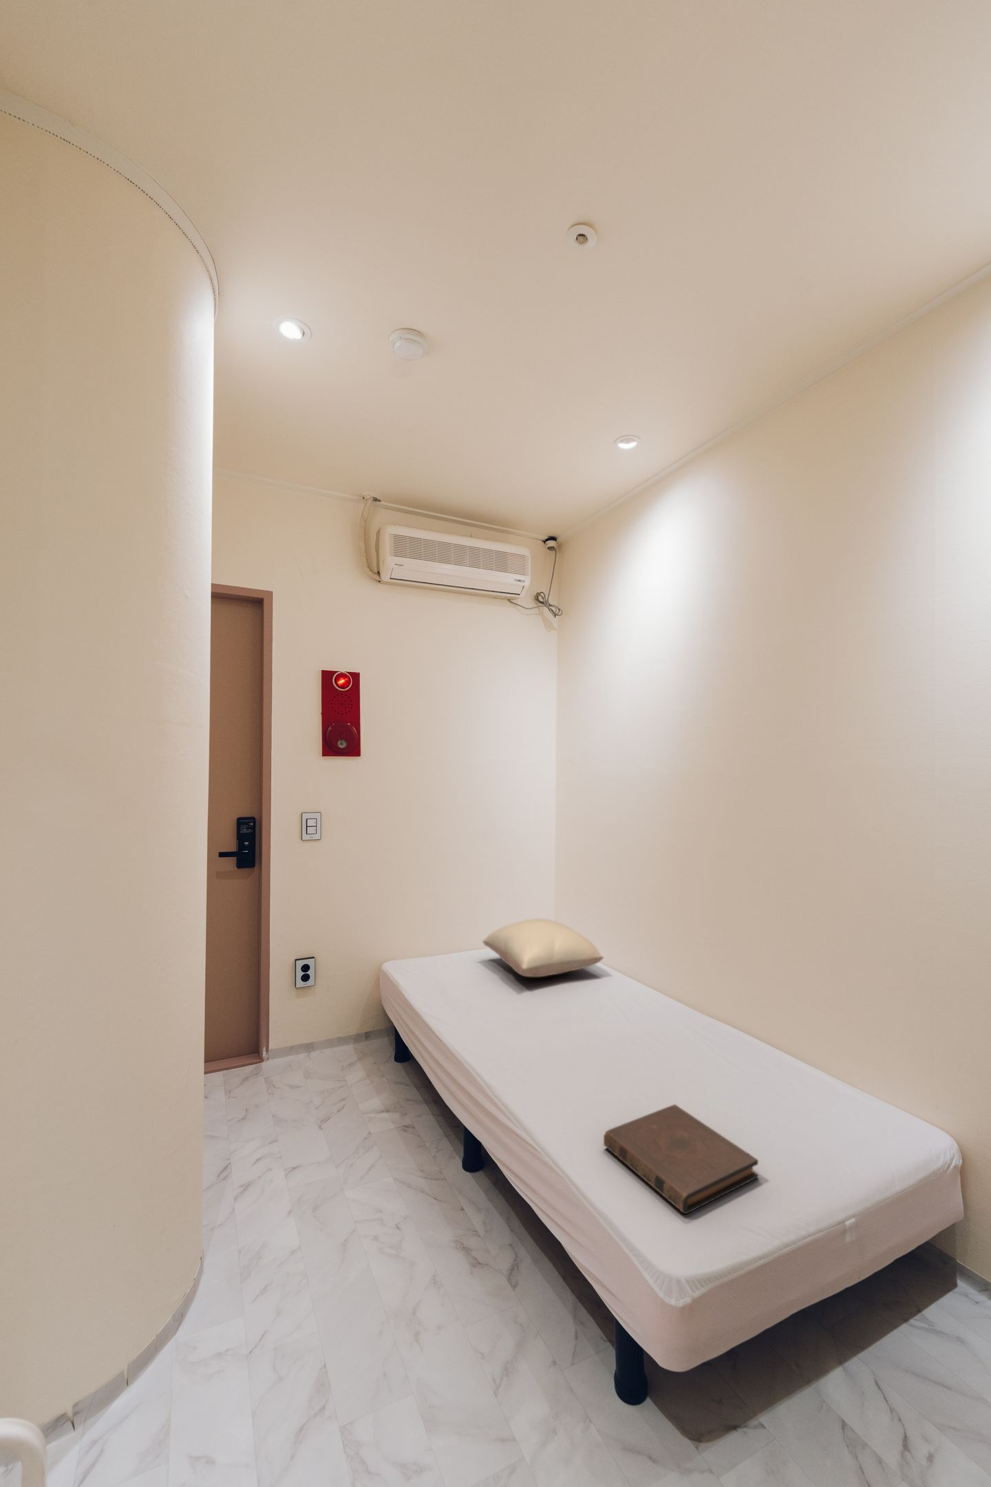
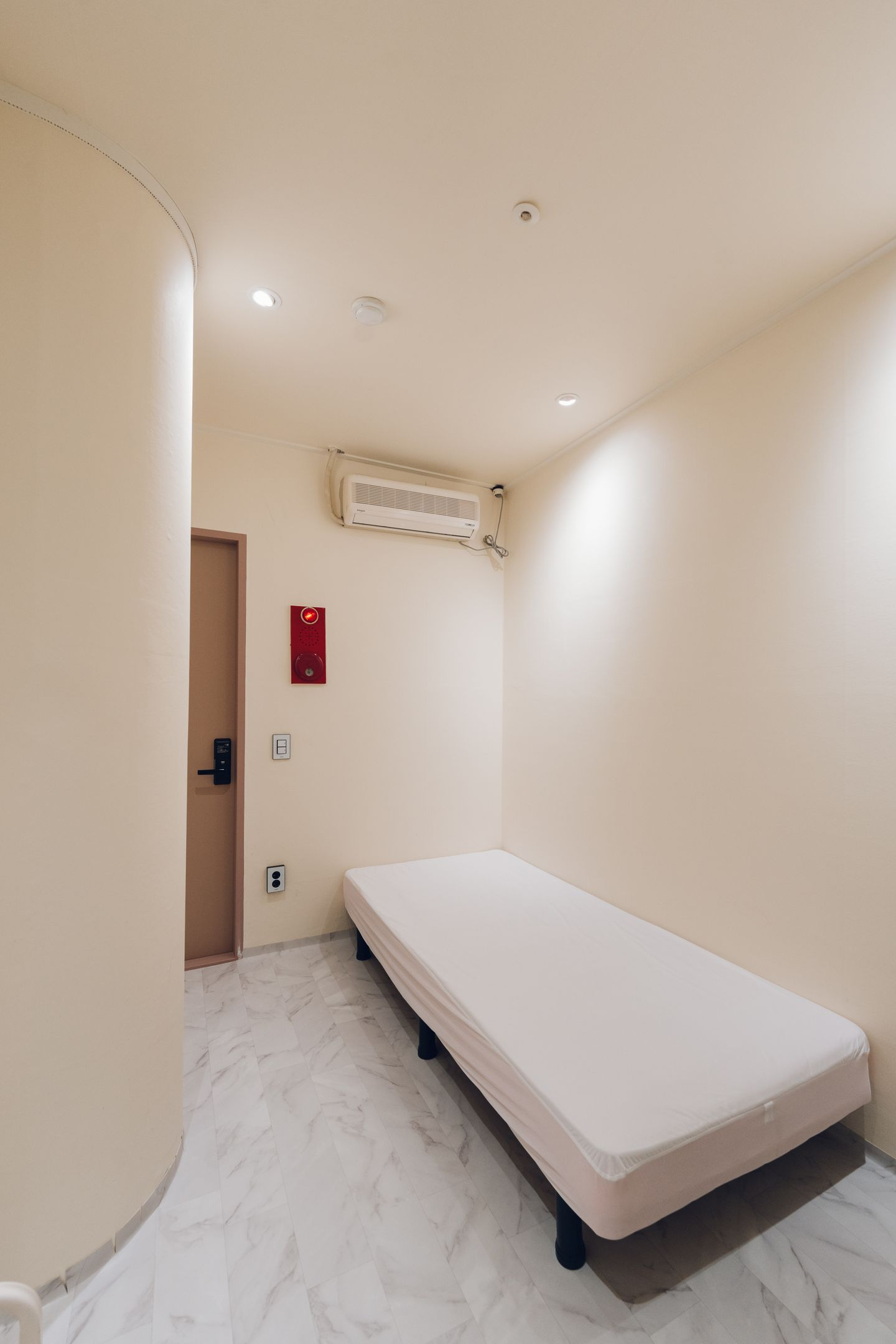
- pillow [482,917,605,978]
- book [603,1103,759,1215]
